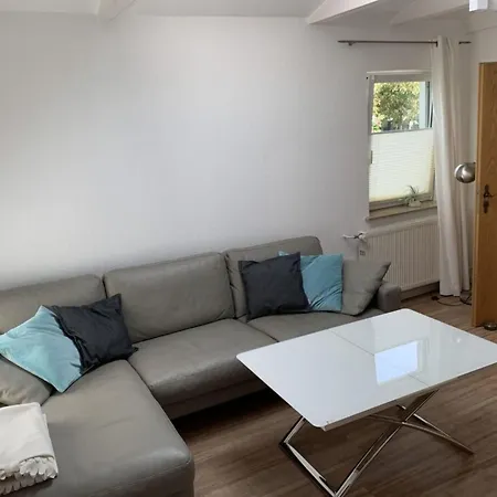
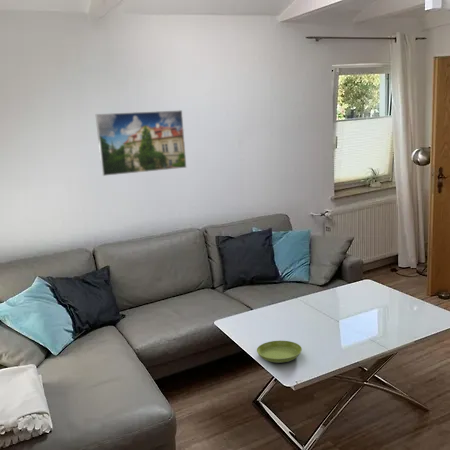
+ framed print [95,109,188,177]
+ saucer [256,340,303,364]
